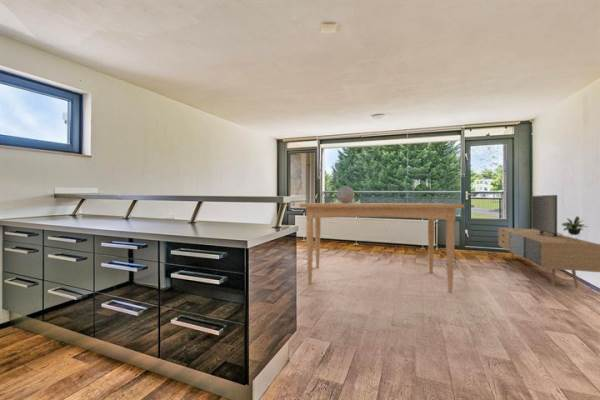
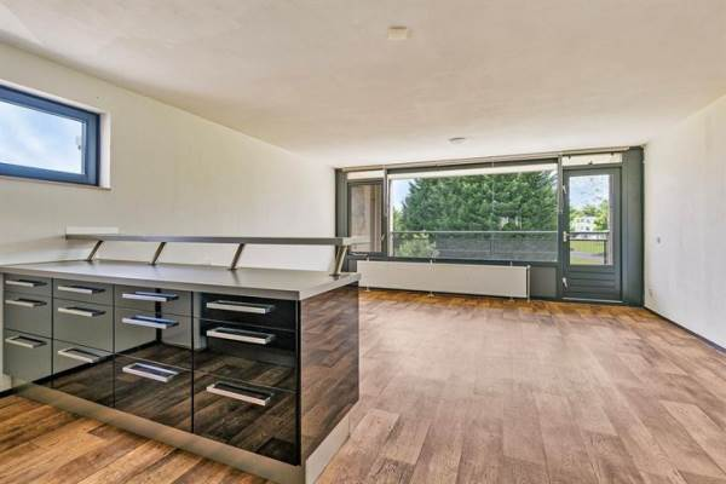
- dining table [298,202,465,292]
- media console [497,194,600,289]
- decorative sphere [336,185,356,203]
